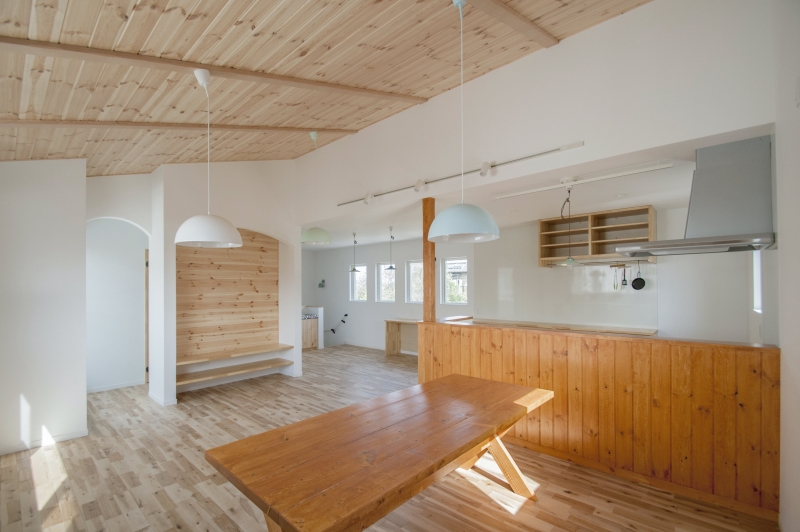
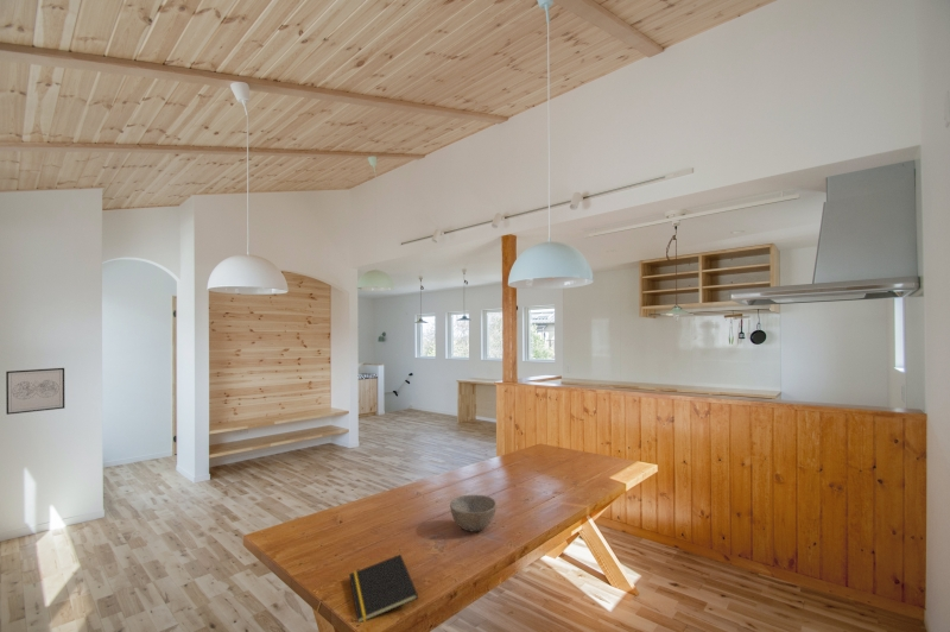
+ bowl [449,494,498,533]
+ wall art [5,367,65,416]
+ notepad [348,554,419,624]
